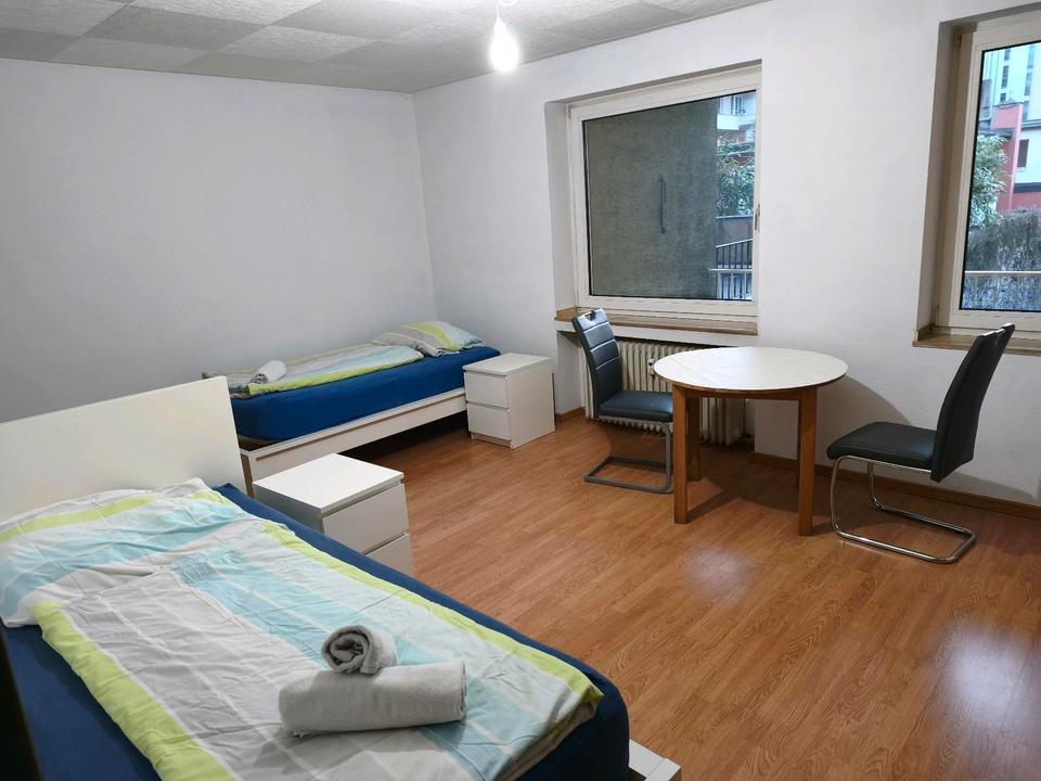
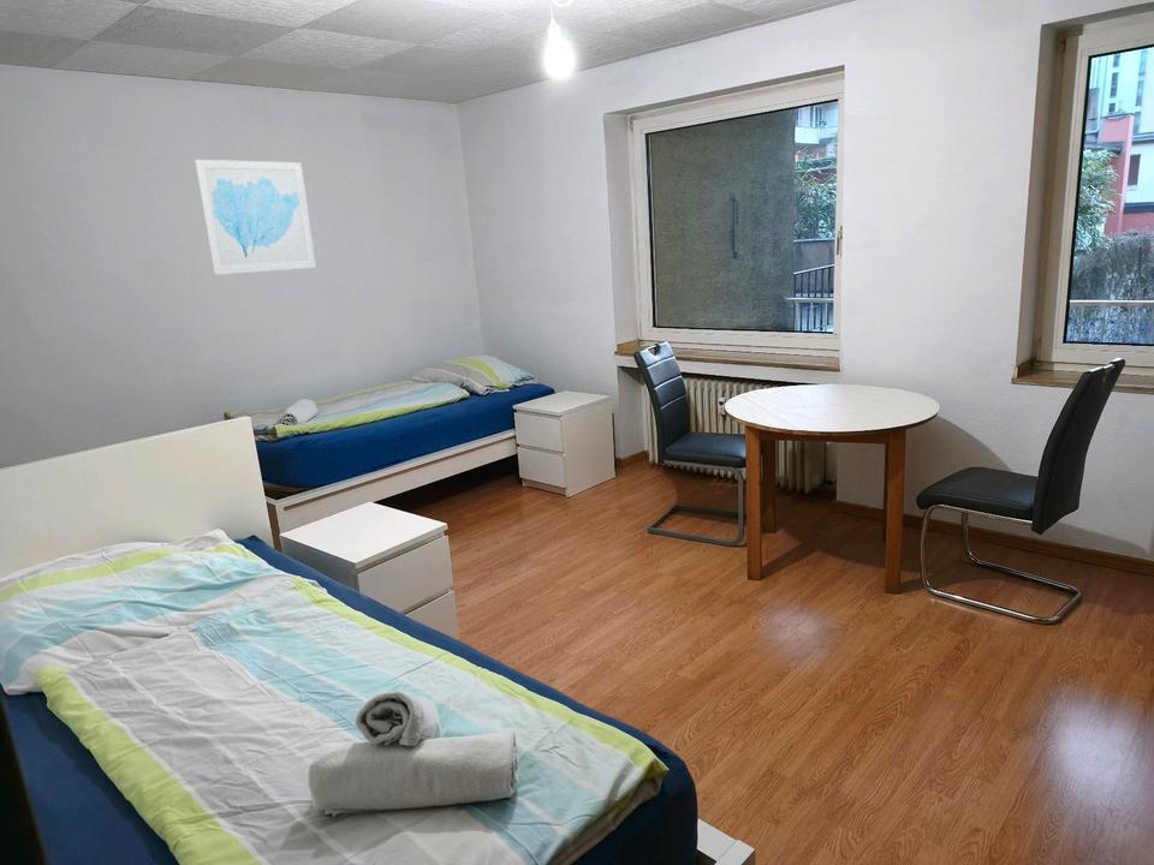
+ wall art [194,159,317,276]
